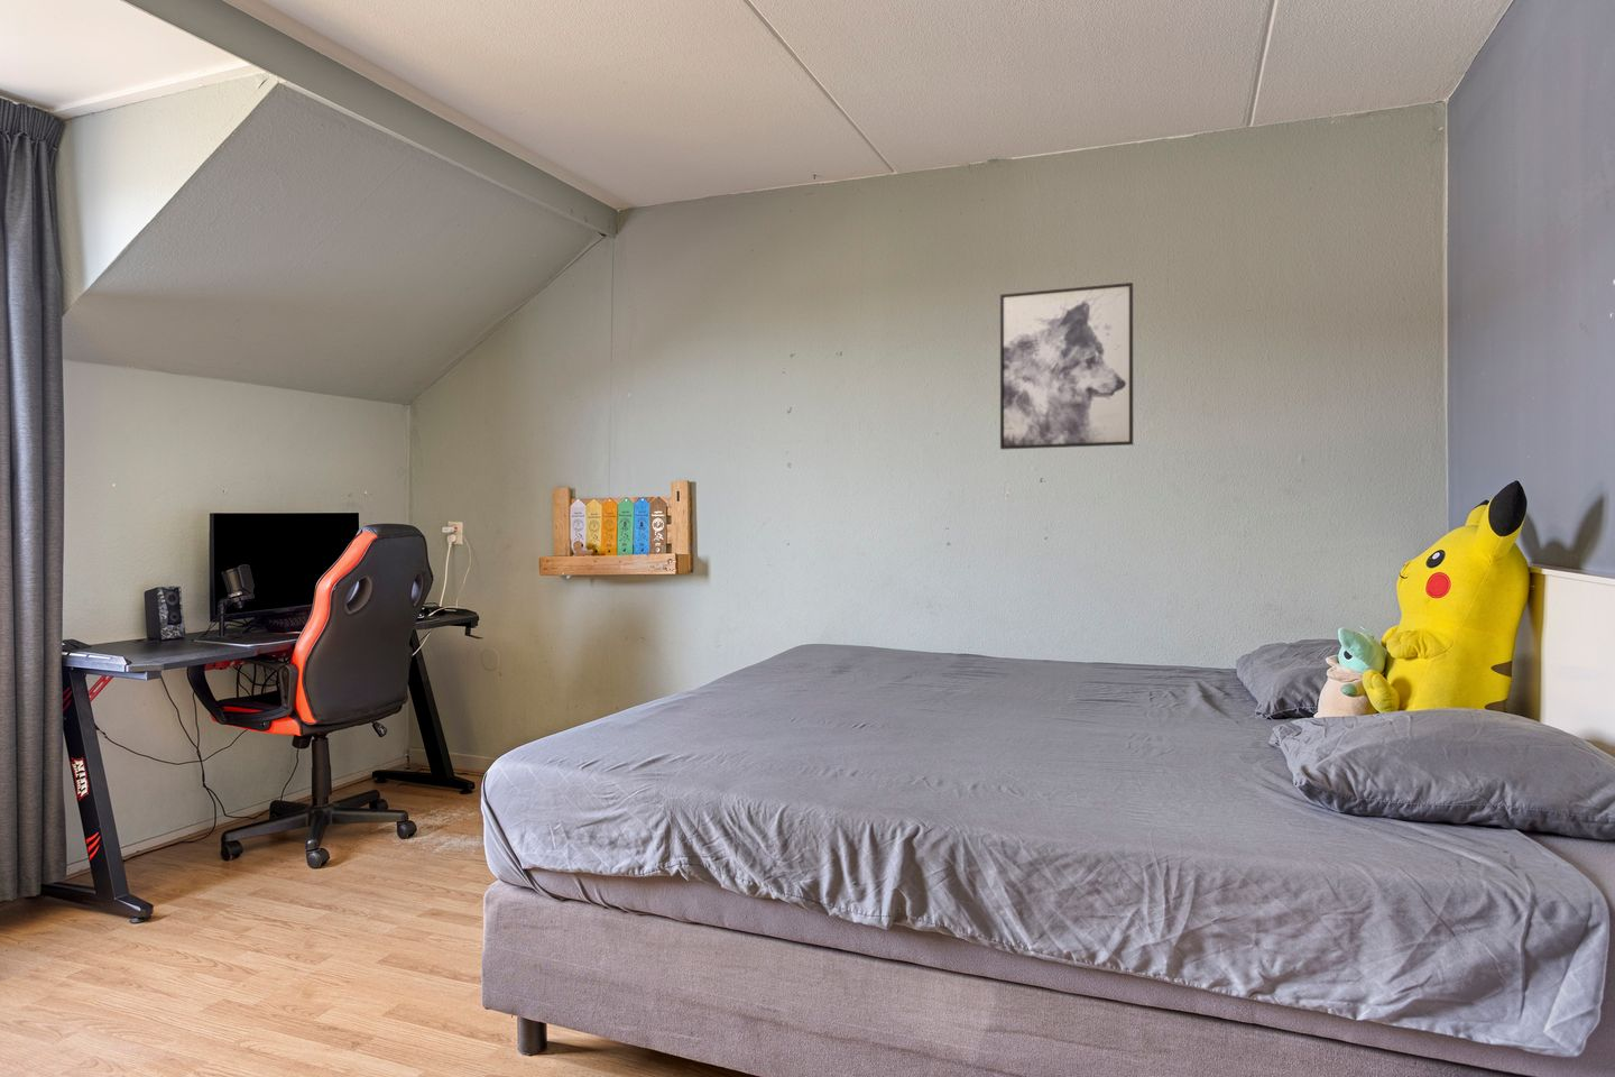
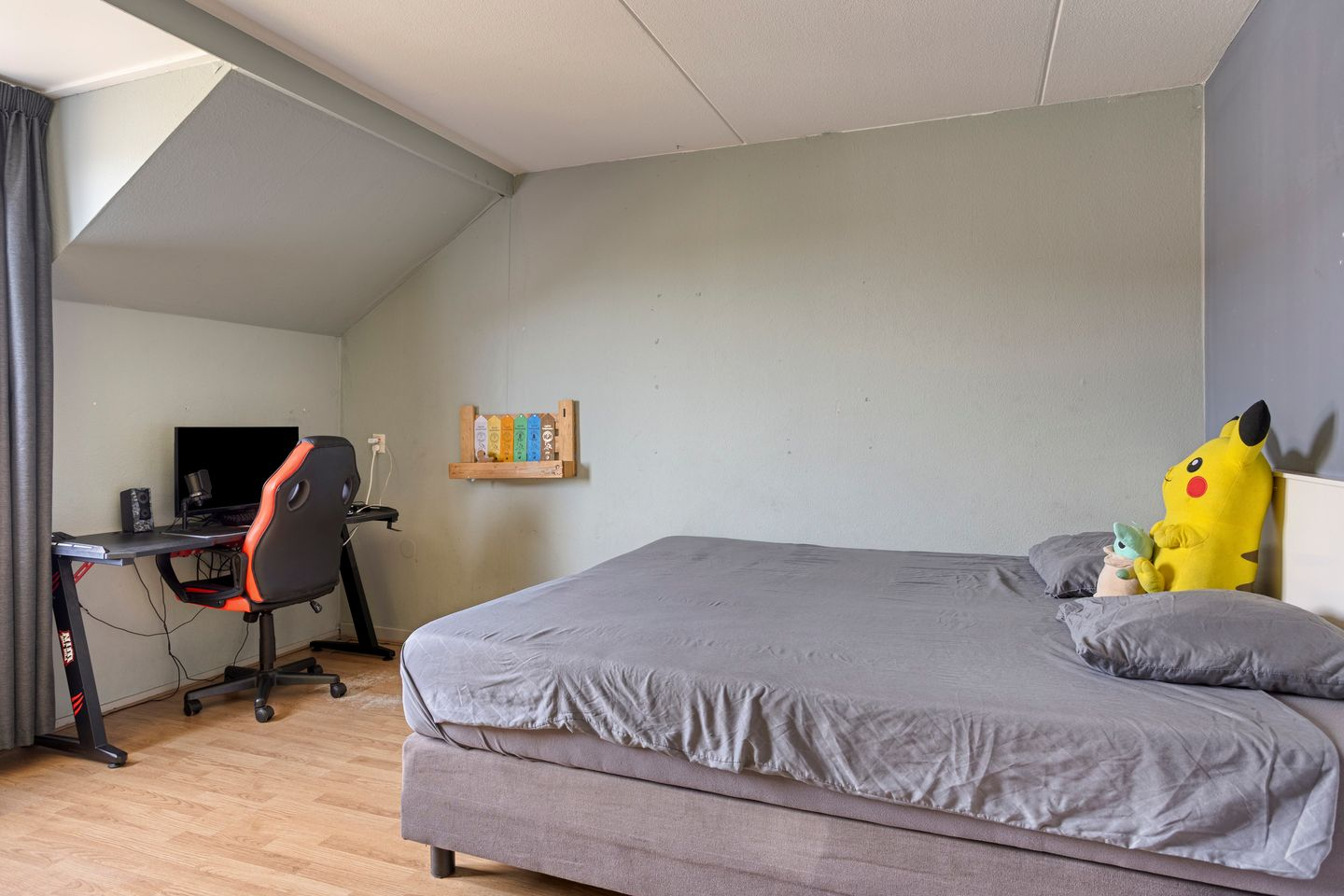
- wall art [1000,281,1134,451]
